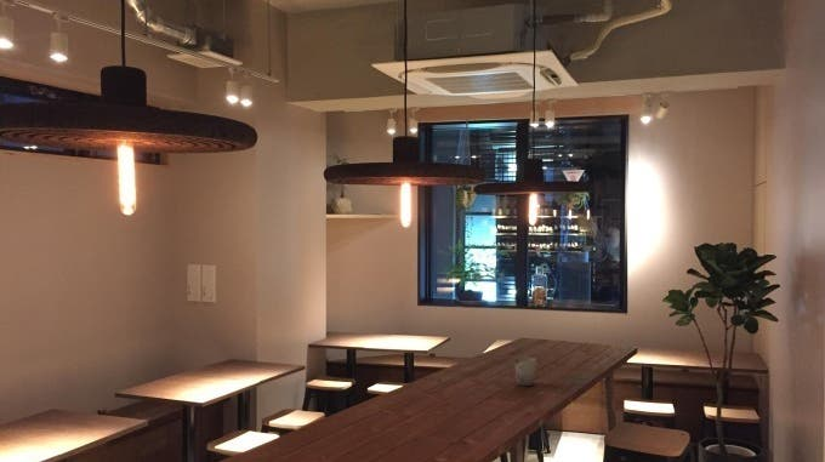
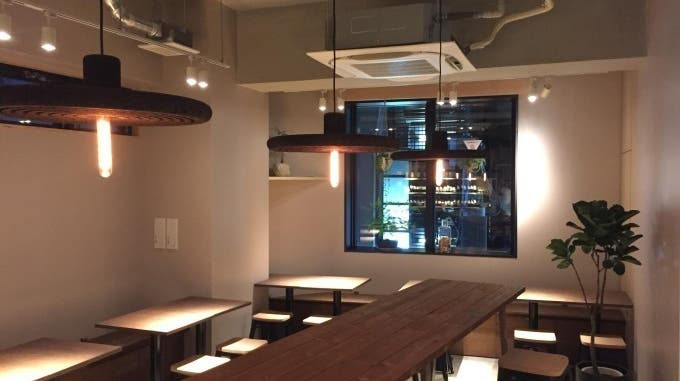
- cup [513,355,537,387]
